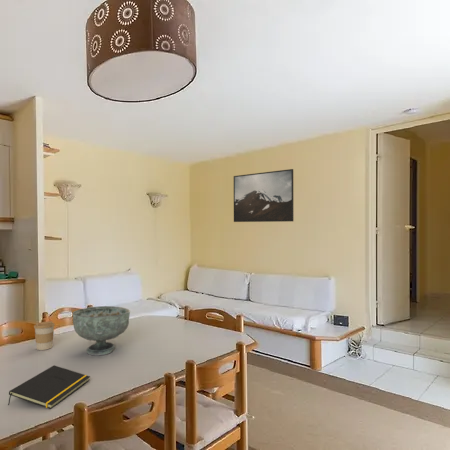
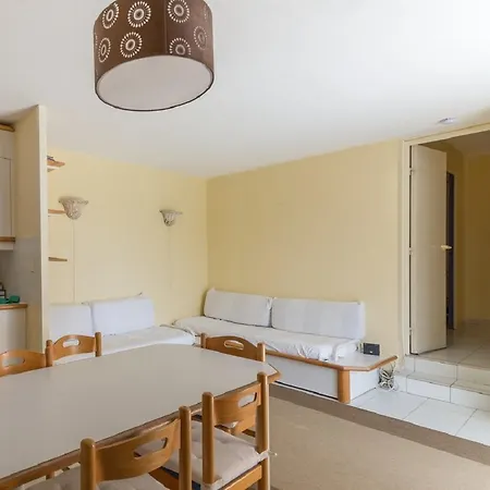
- decorative bowl [71,305,131,356]
- coffee cup [33,320,56,351]
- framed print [233,168,295,223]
- notepad [7,364,91,409]
